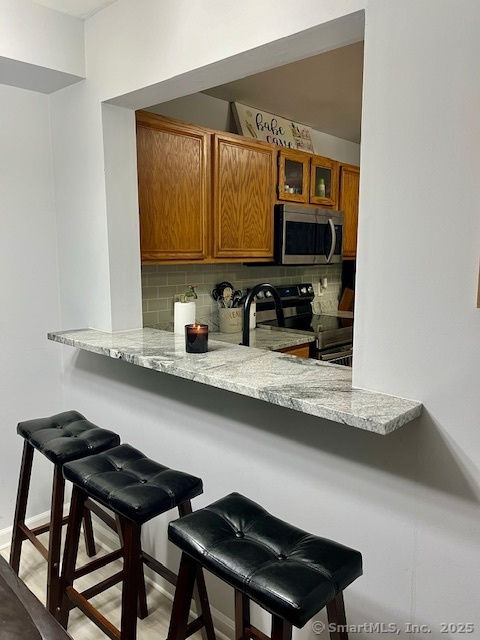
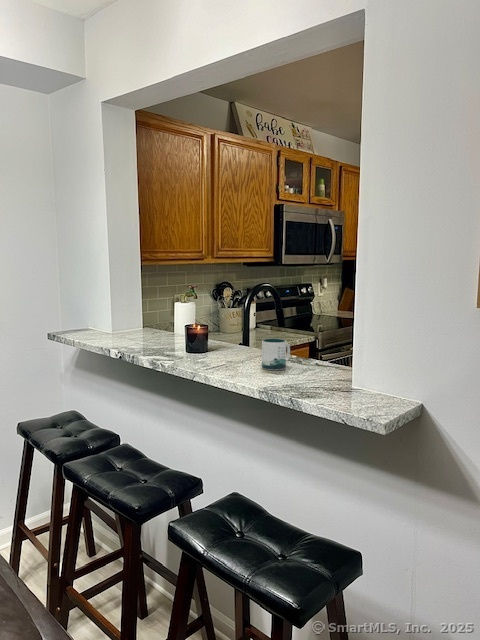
+ mug [261,338,291,371]
